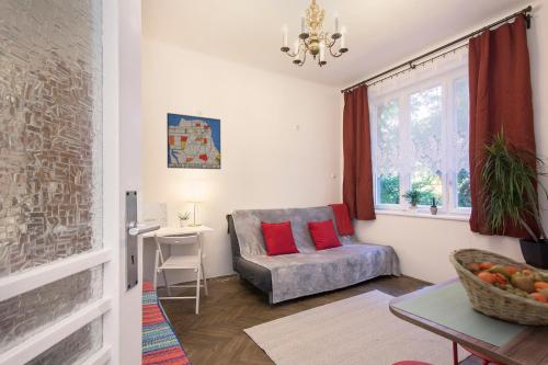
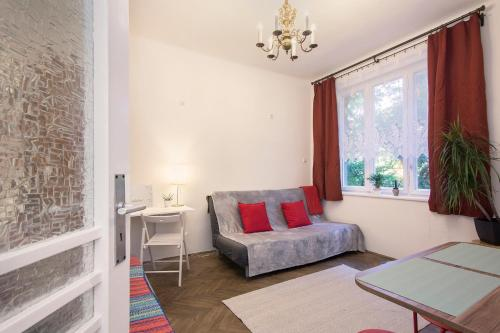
- fruit basket [447,247,548,328]
- wall art [165,112,222,170]
